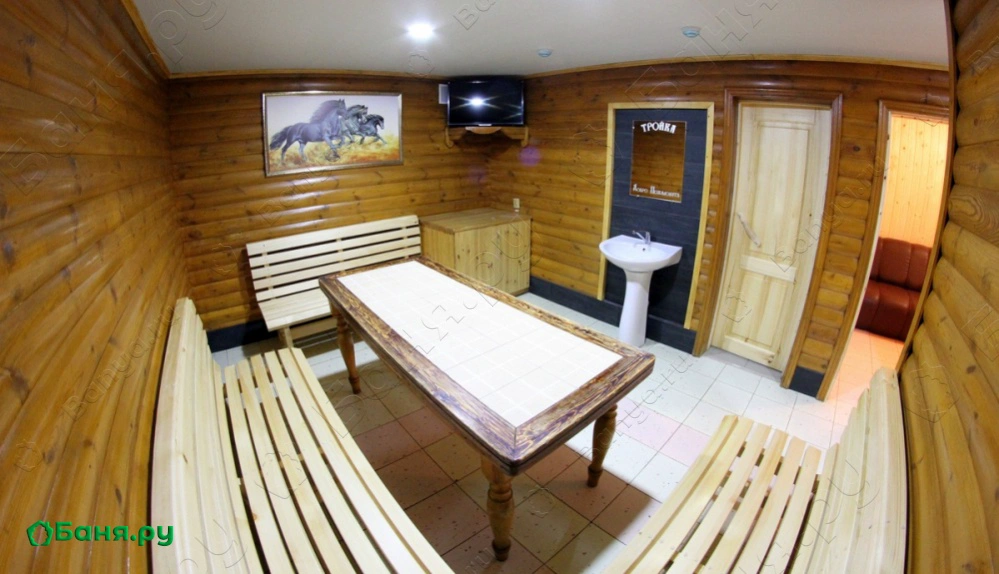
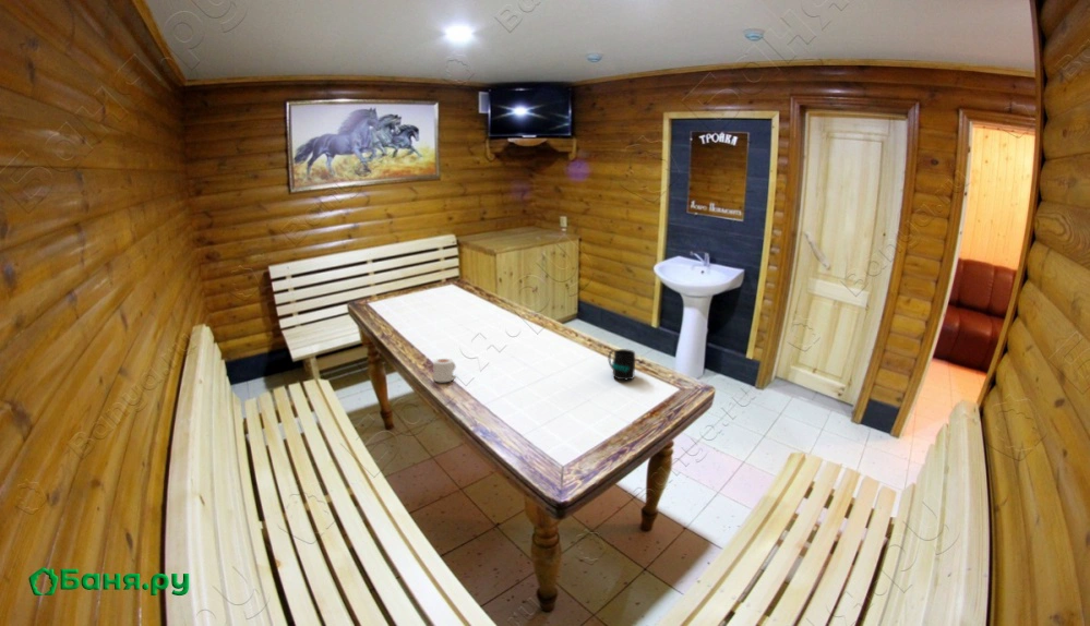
+ mug [607,348,636,382]
+ mug [432,358,457,383]
